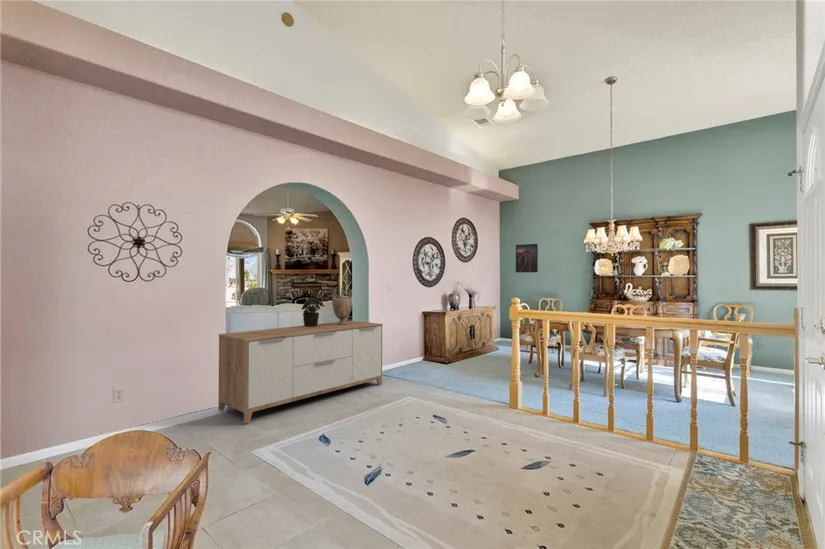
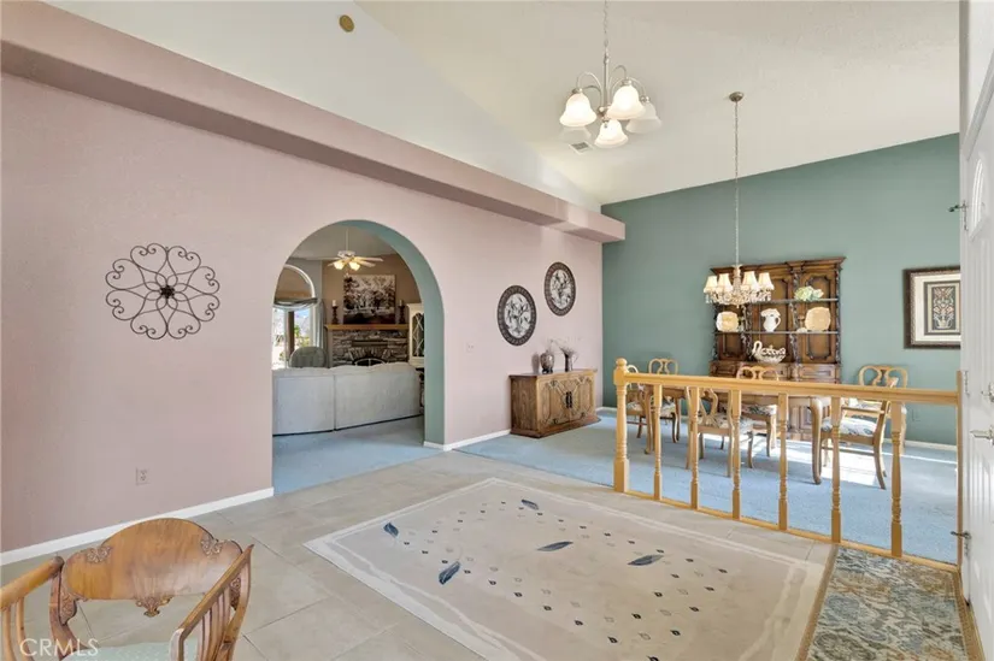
- decorative urn [331,286,353,325]
- potted plant [300,296,326,327]
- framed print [515,243,539,273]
- sideboard [217,320,384,424]
